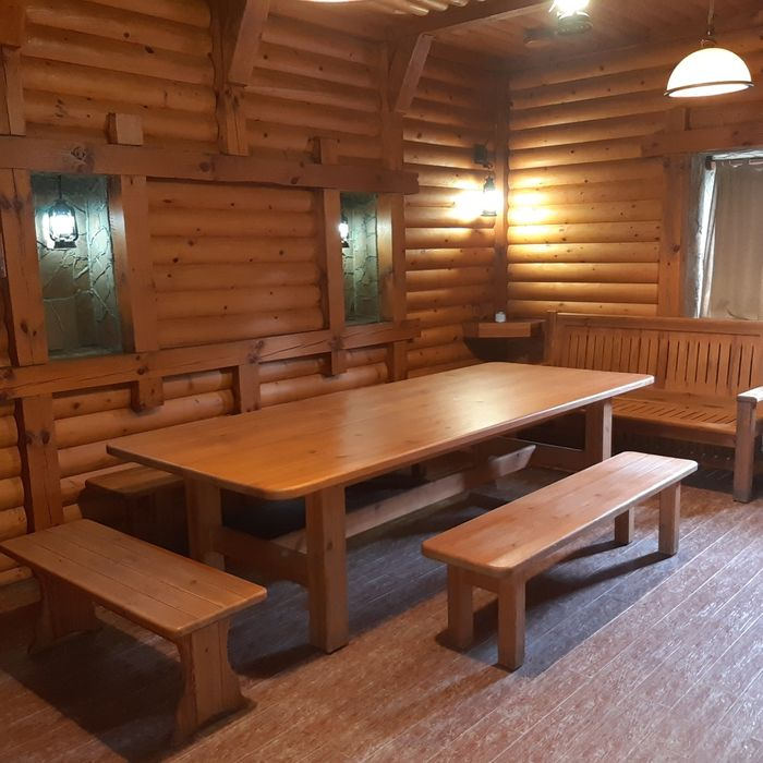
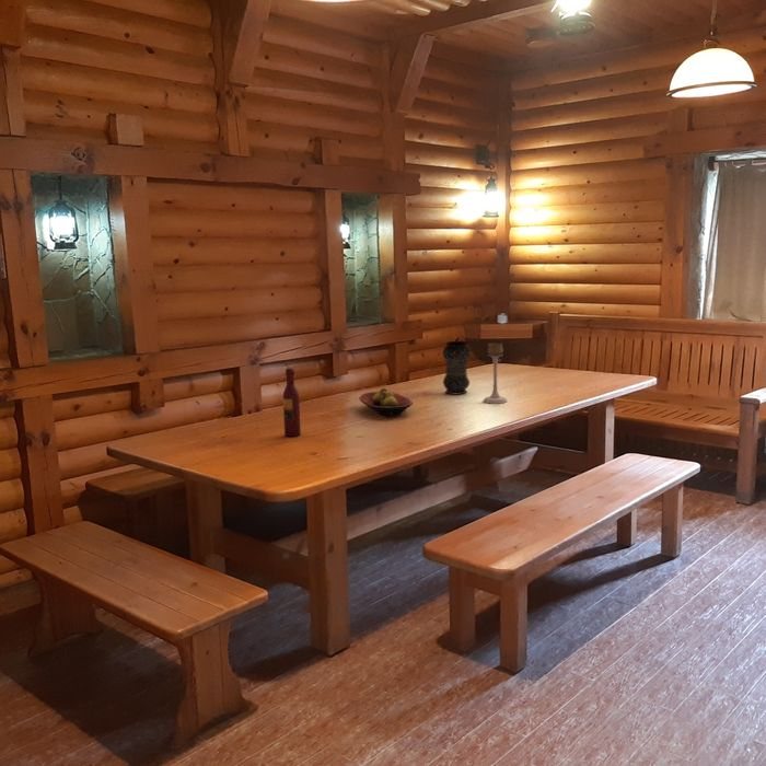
+ candle holder [483,341,508,405]
+ vase [441,340,472,395]
+ wine bottle [282,367,302,438]
+ fruit bowl [358,386,414,418]
